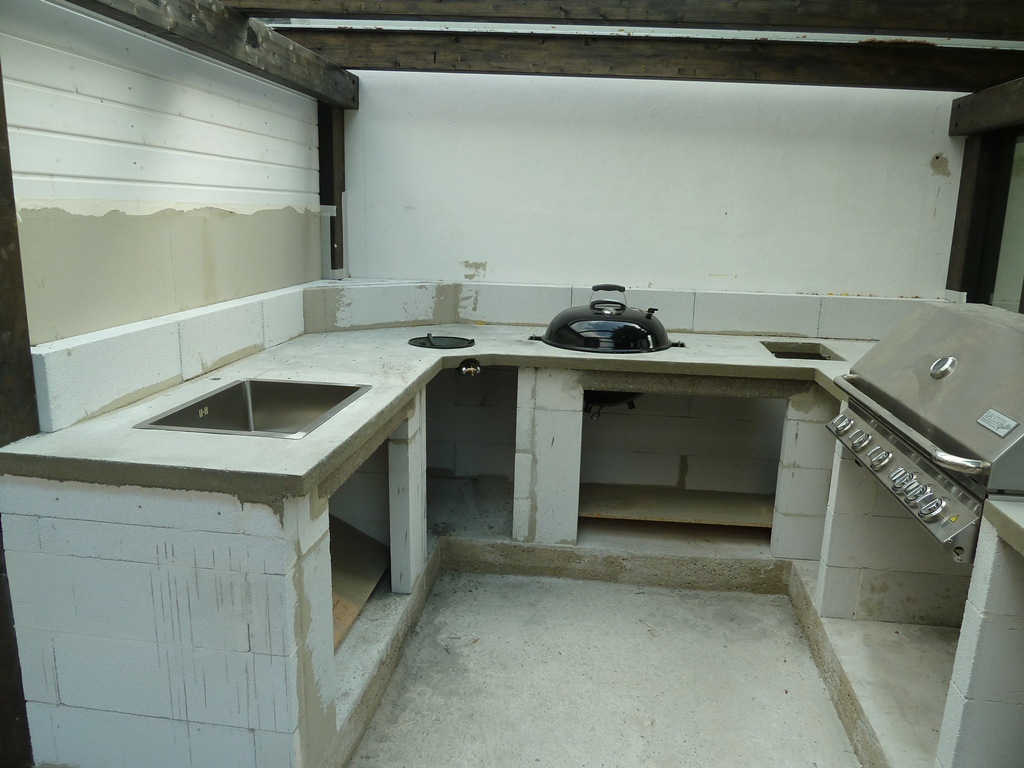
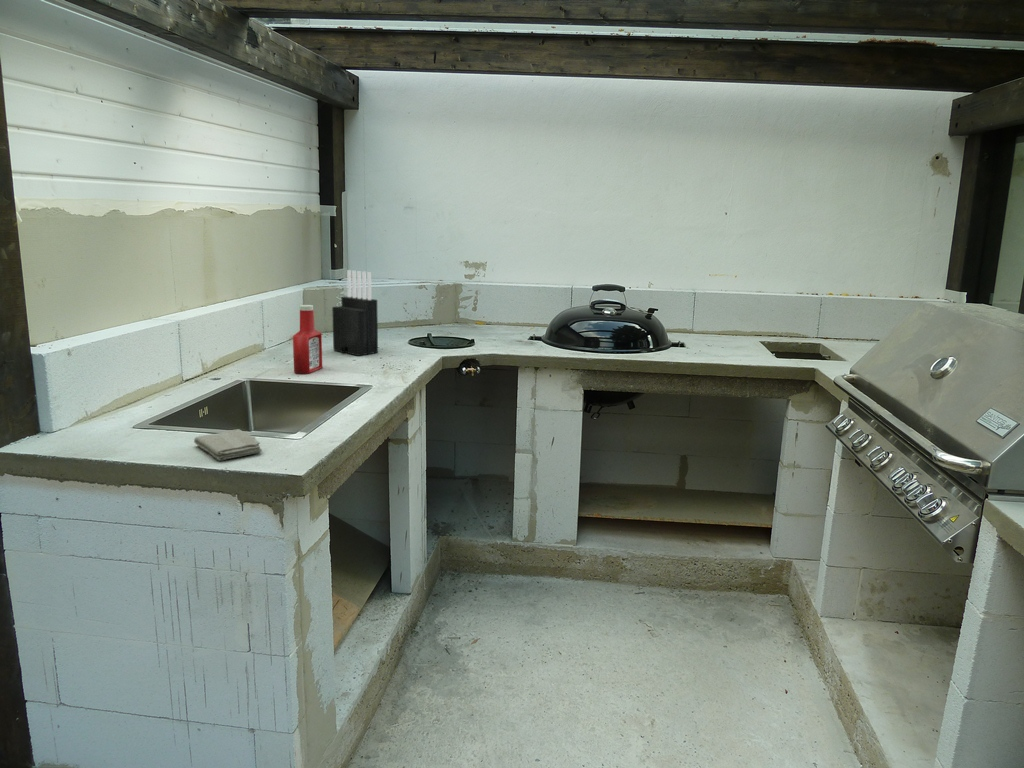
+ washcloth [193,428,263,462]
+ soap bottle [292,304,323,375]
+ knife block [331,269,379,357]
